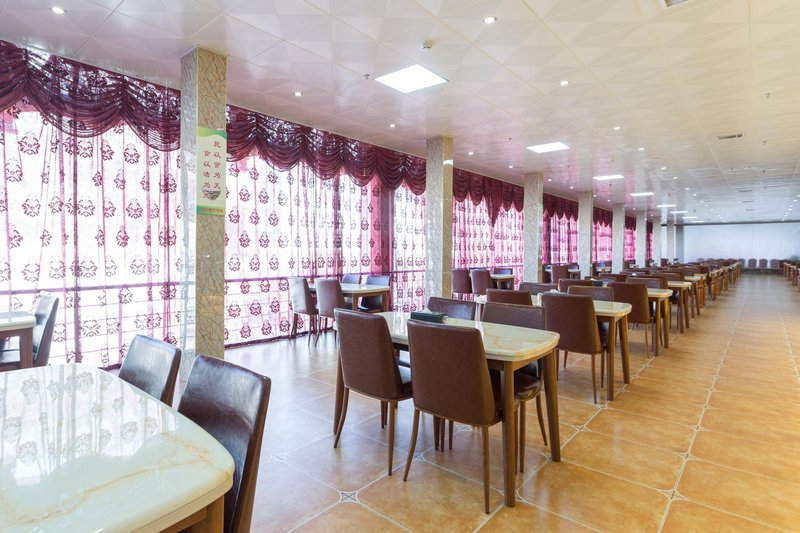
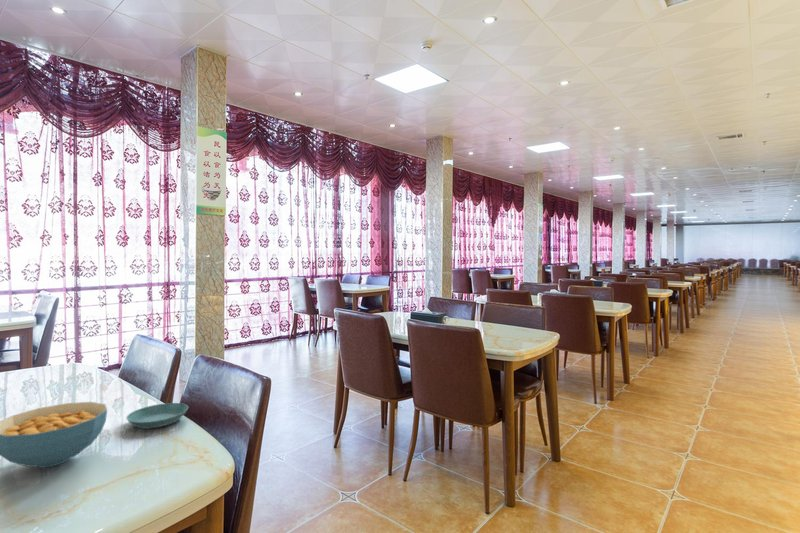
+ cereal bowl [0,401,108,469]
+ saucer [125,402,189,430]
